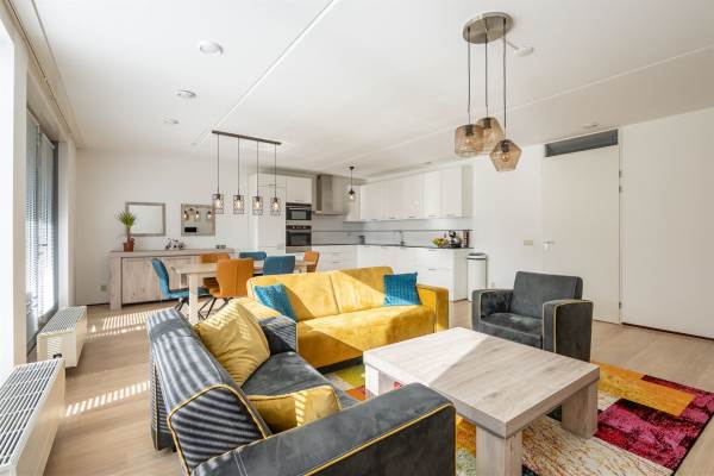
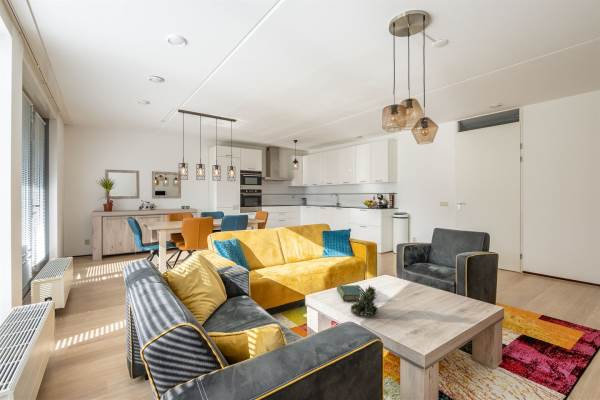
+ succulent plant [350,284,379,317]
+ book [336,284,366,302]
